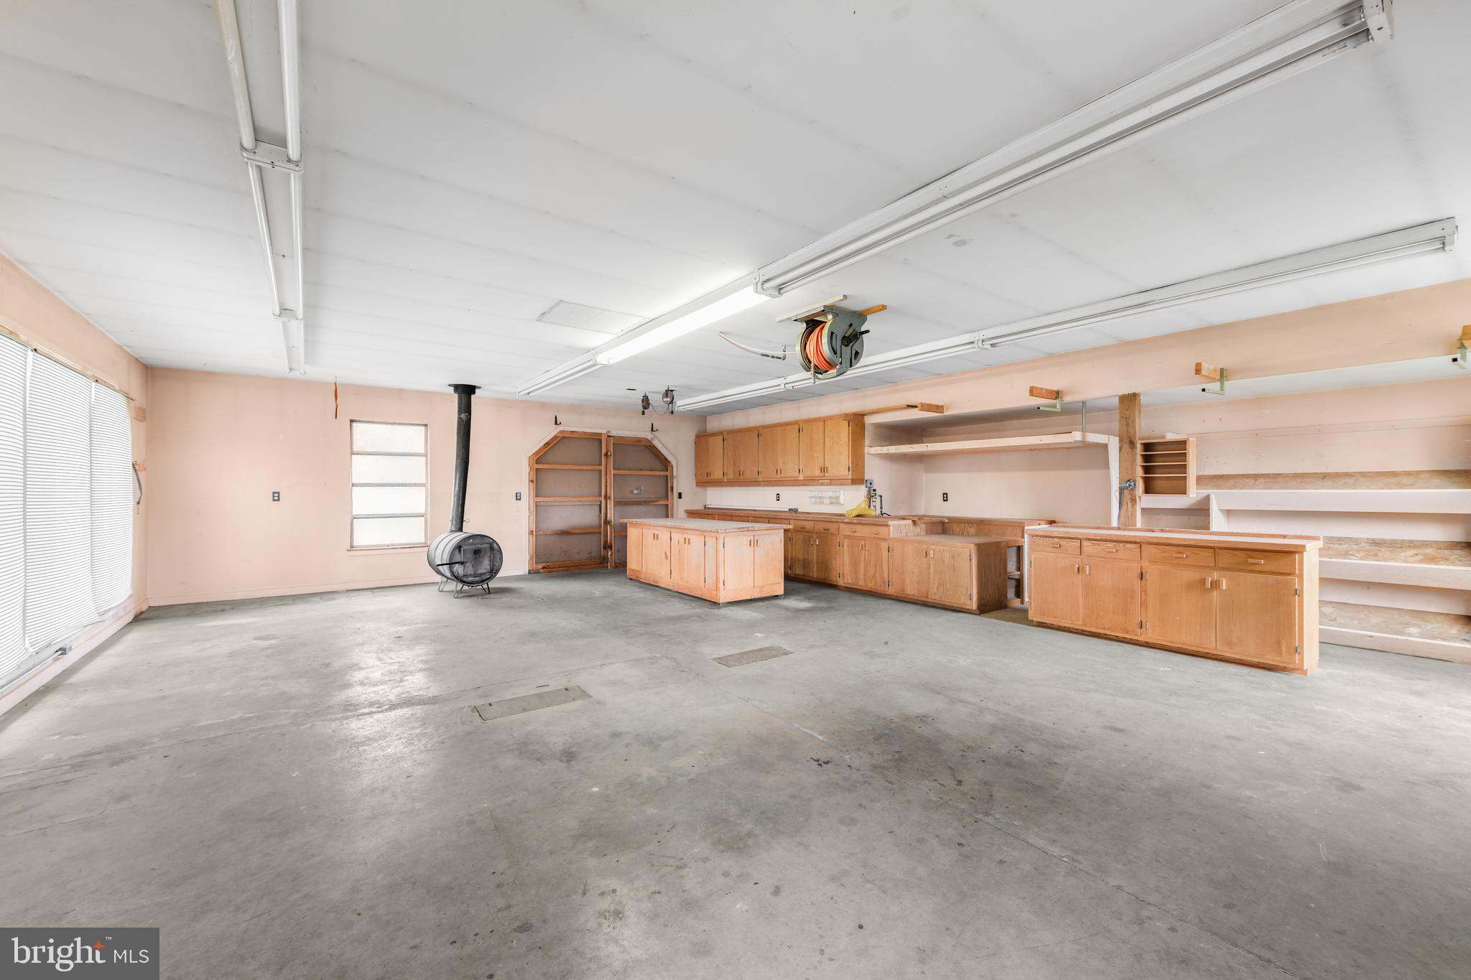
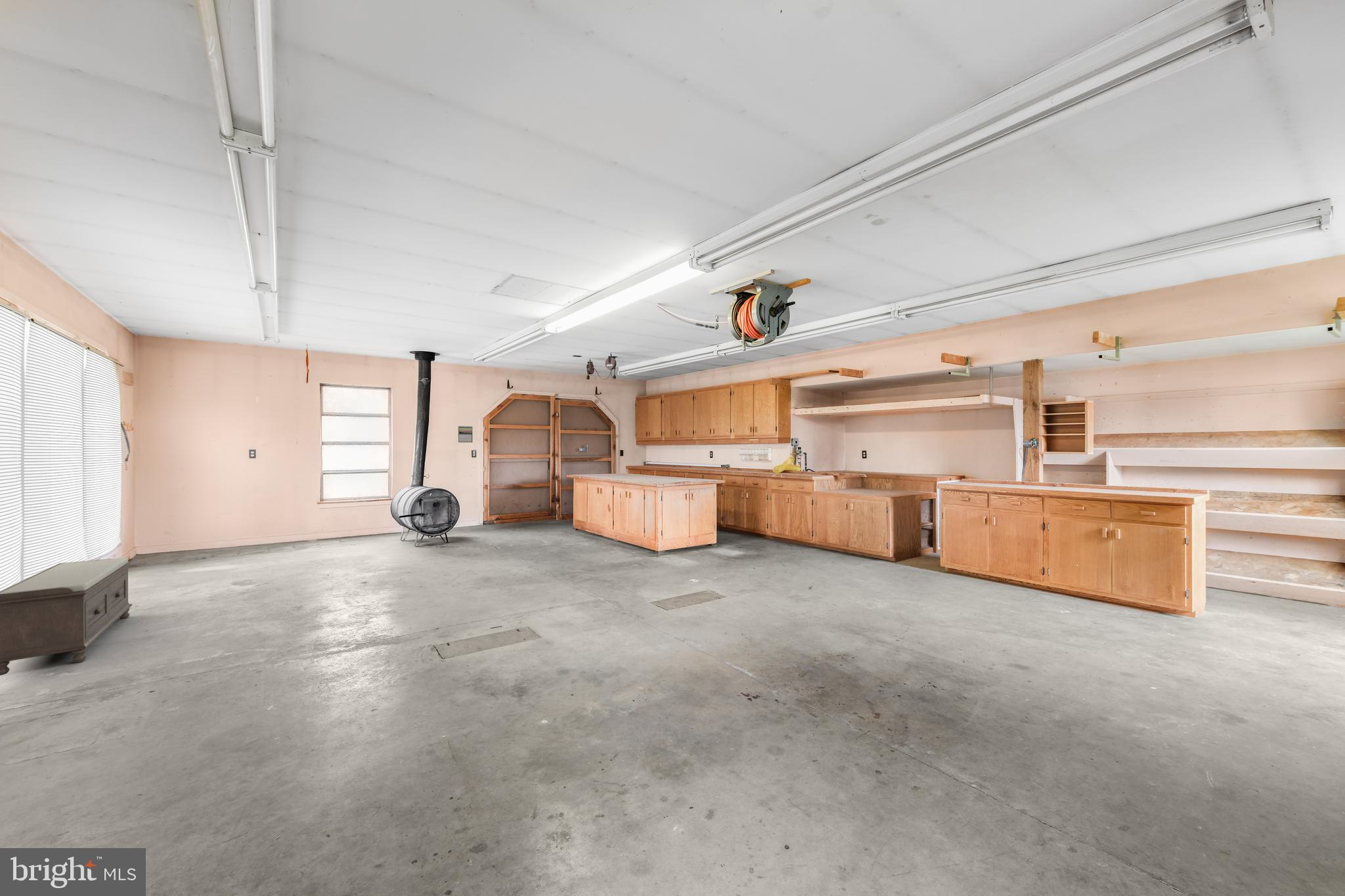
+ calendar [458,425,473,443]
+ bench [0,557,133,676]
